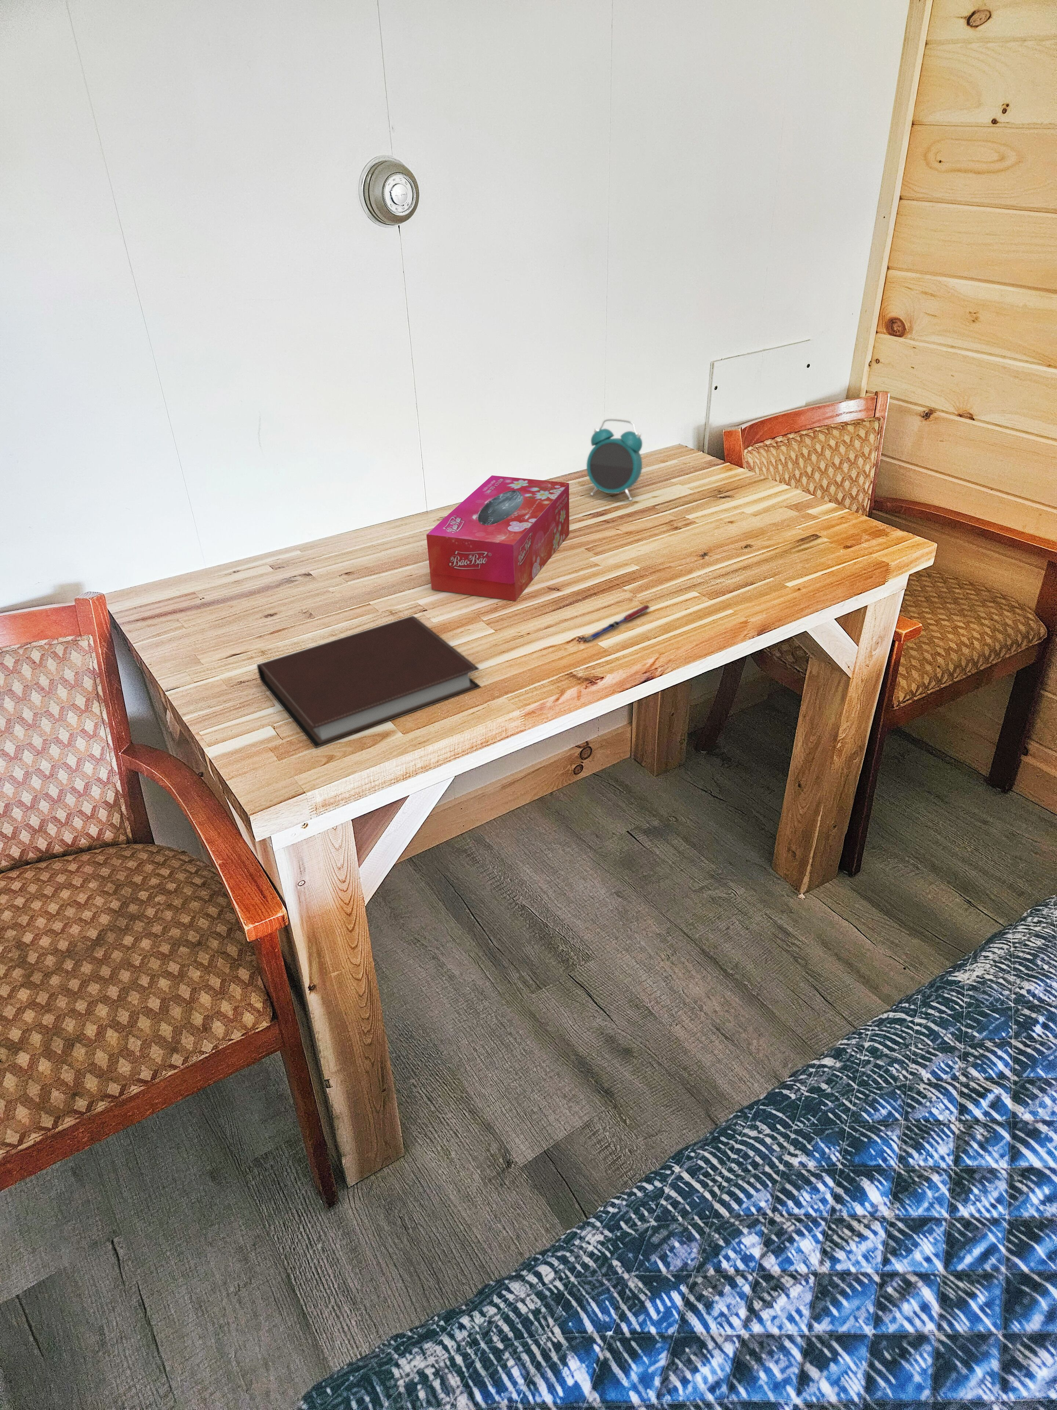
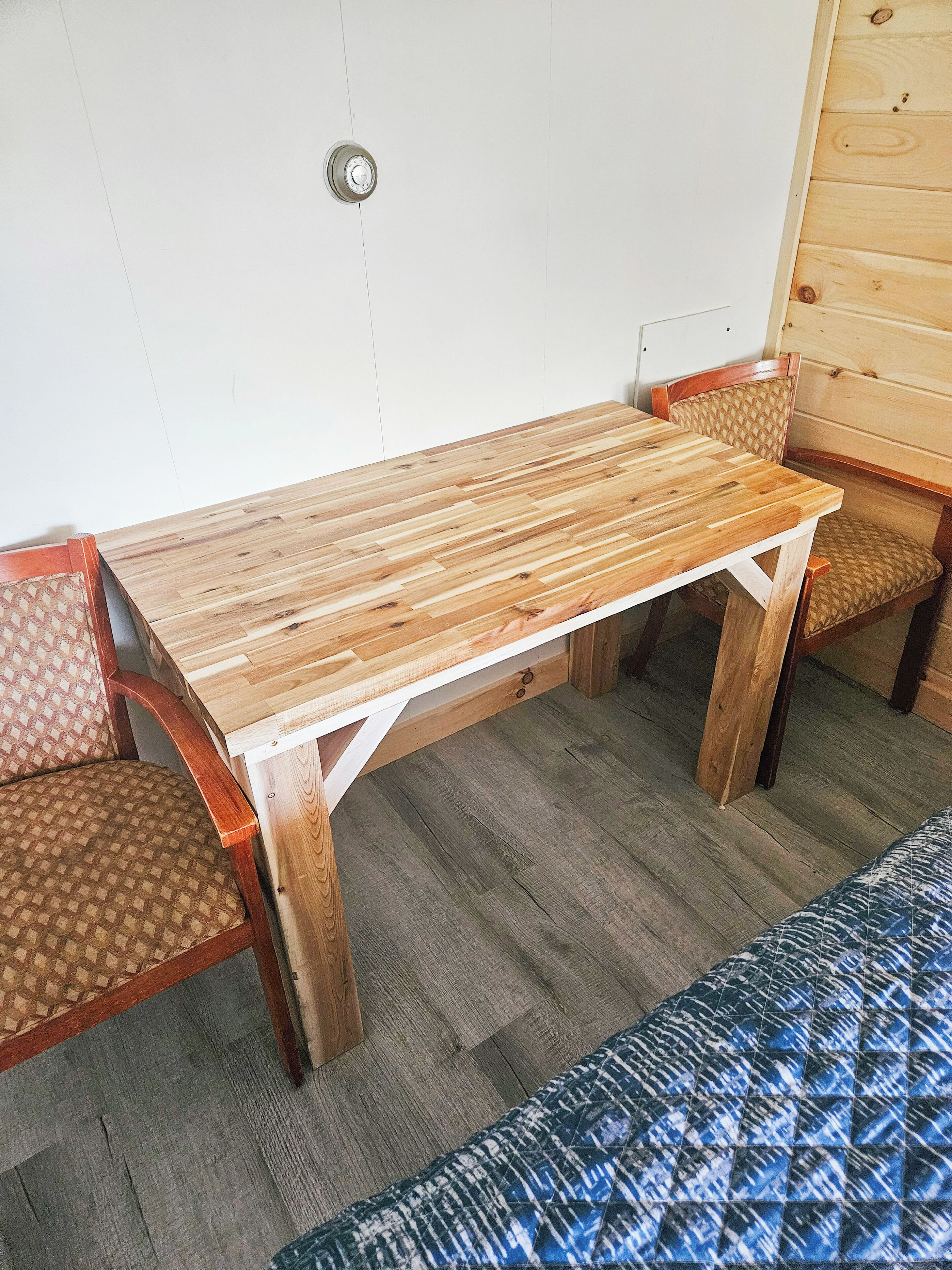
- tissue box [426,475,570,602]
- pen [583,604,651,643]
- notebook [256,615,482,748]
- alarm clock [586,419,643,501]
